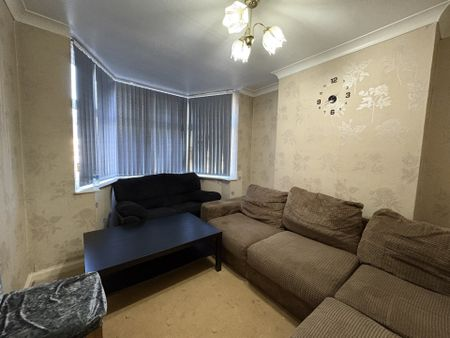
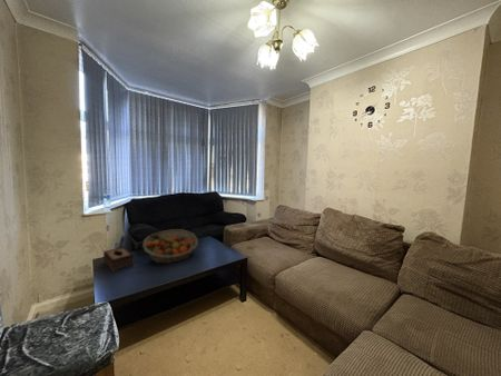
+ fruit basket [143,228,199,265]
+ tissue box [102,246,135,273]
